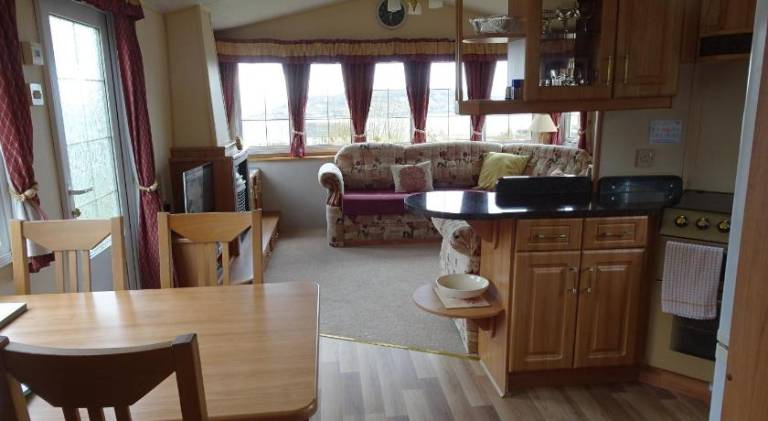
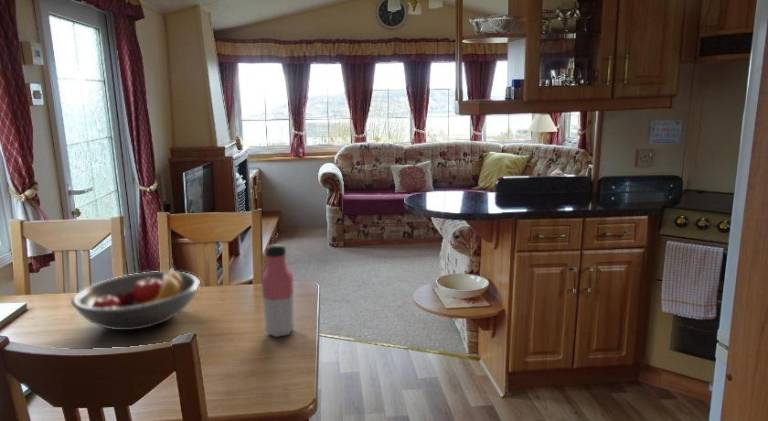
+ fruit bowl [70,267,201,331]
+ water bottle [260,243,297,338]
